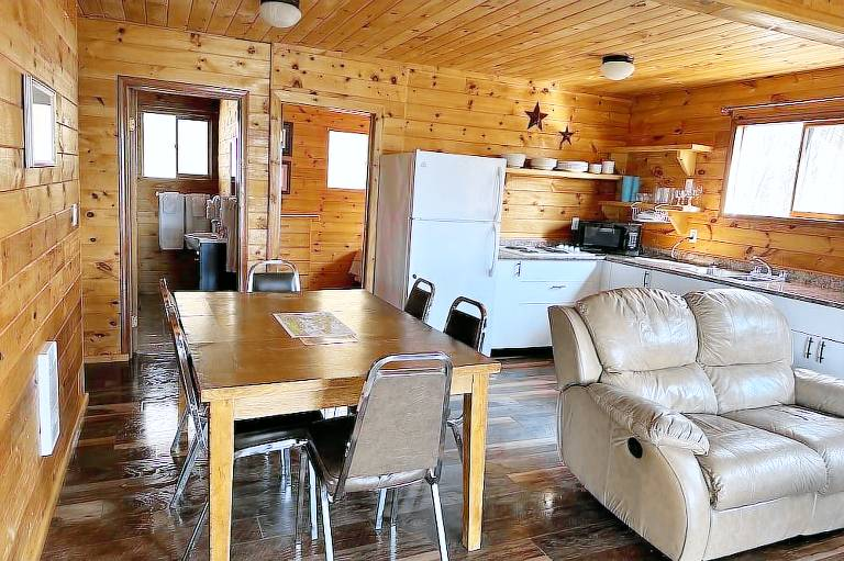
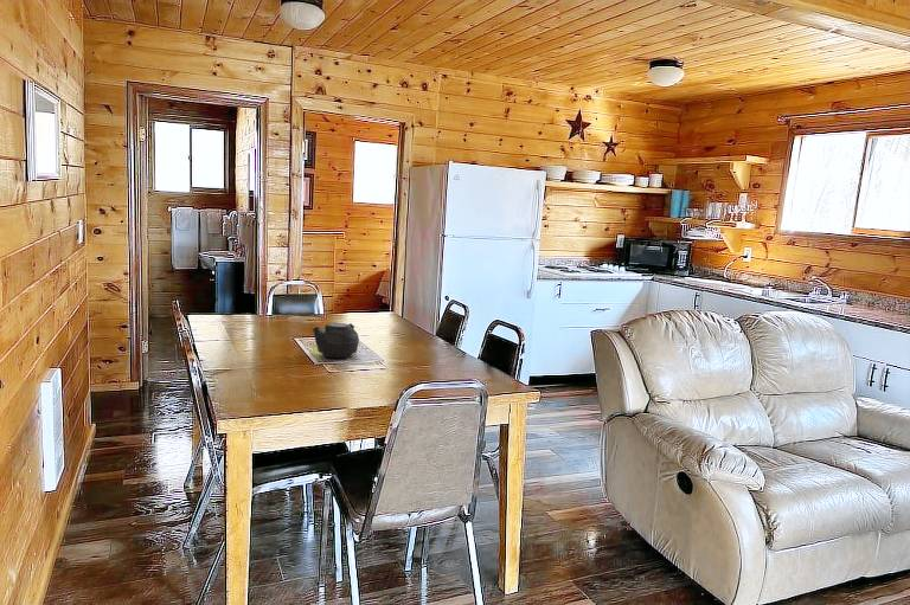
+ teapot [310,322,360,360]
